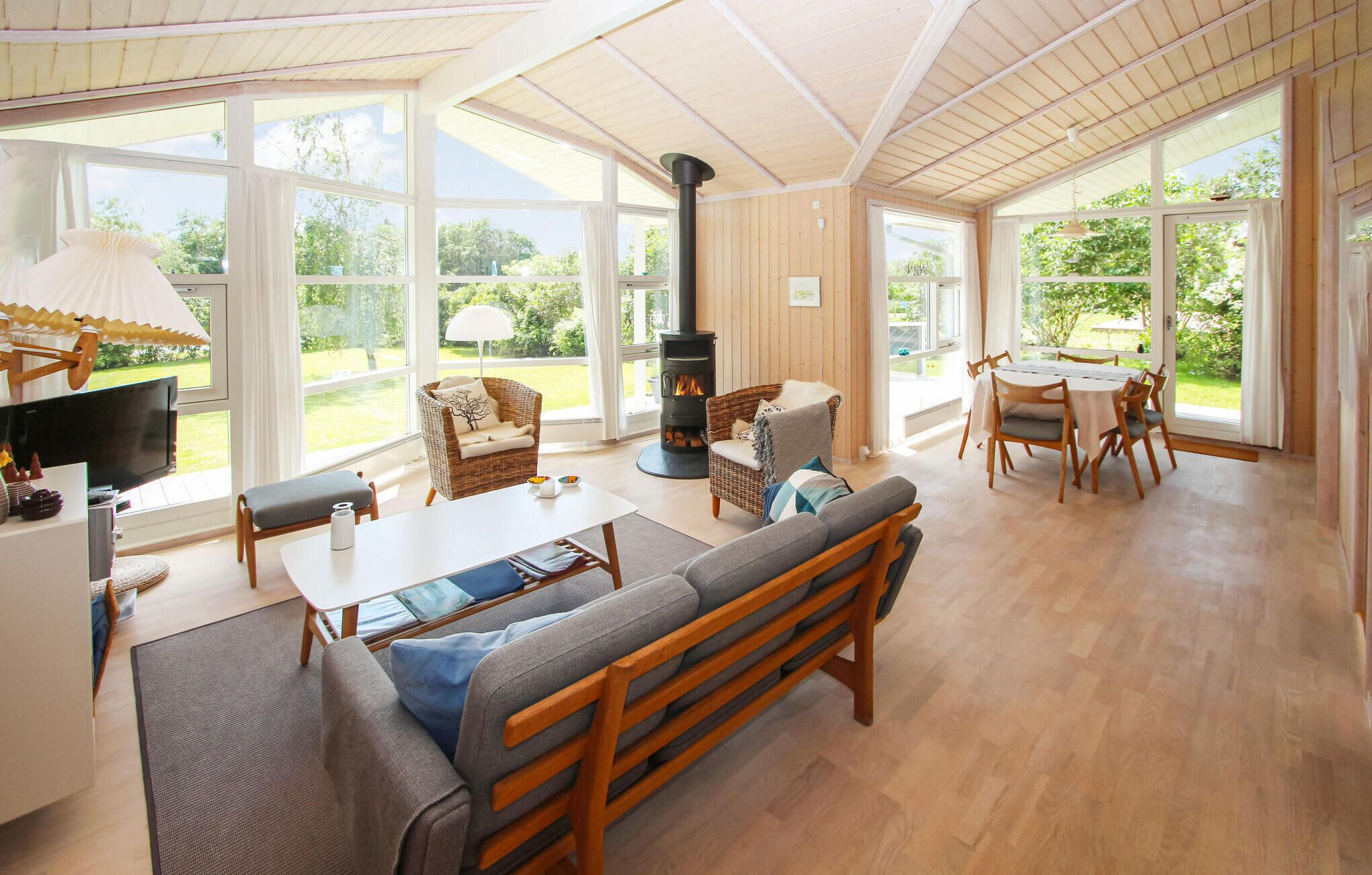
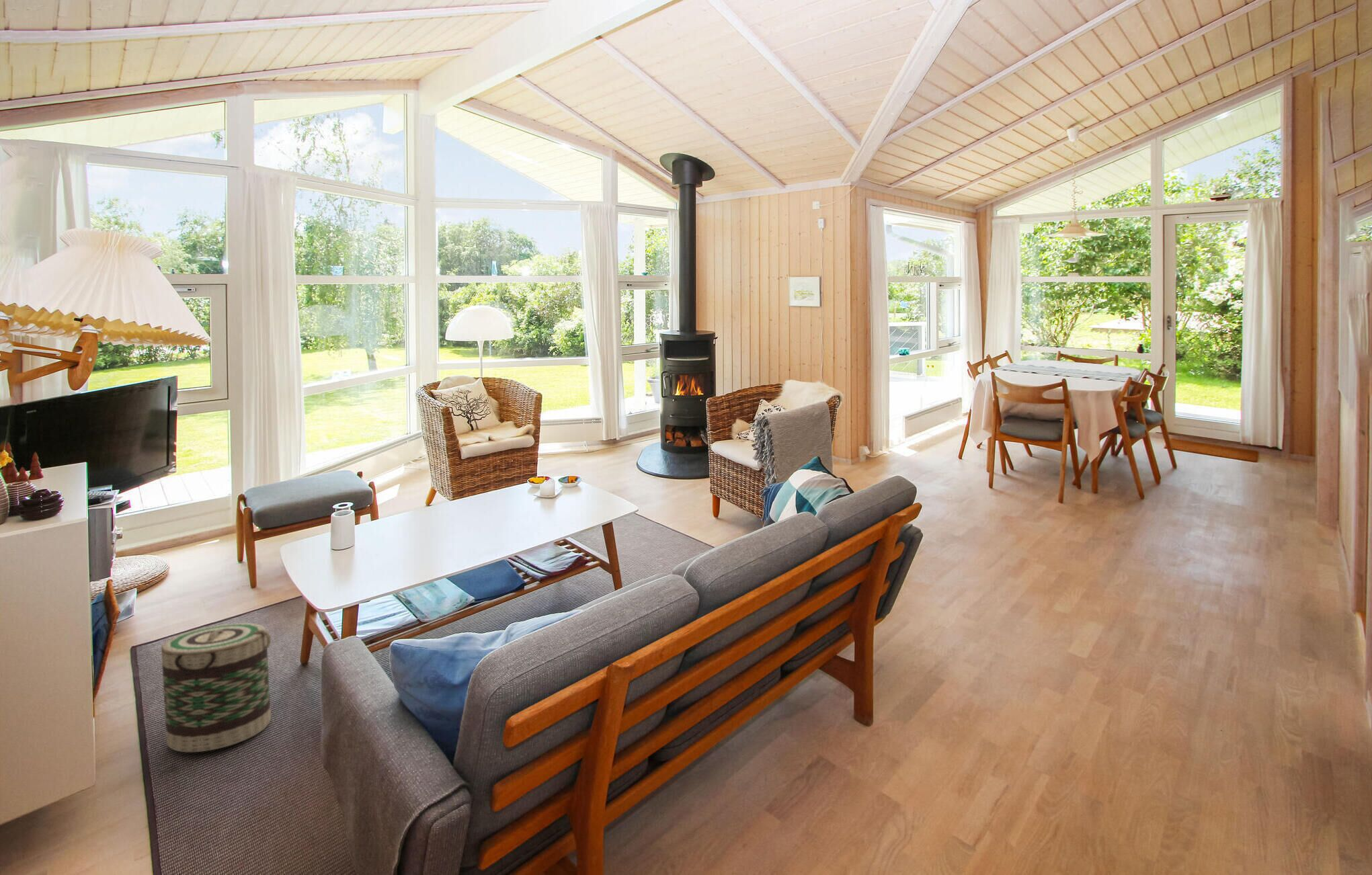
+ basket [161,622,272,753]
